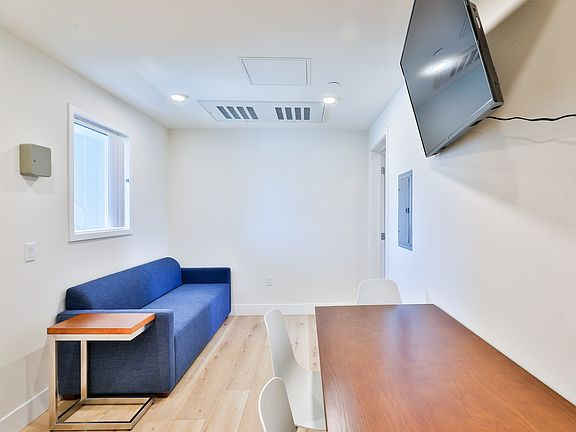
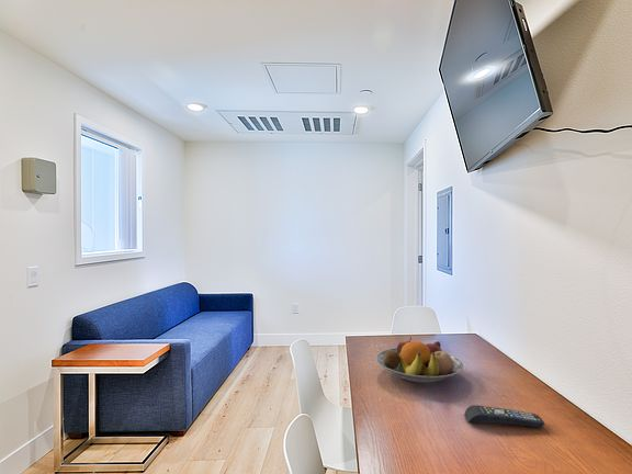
+ fruit bowl [375,337,465,384]
+ remote control [463,404,545,429]
